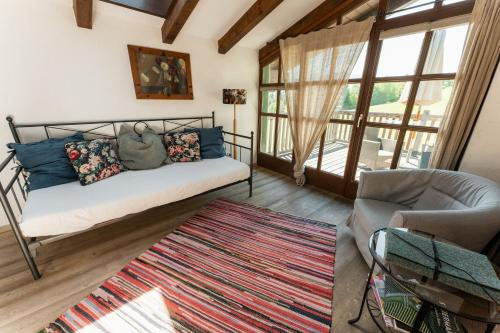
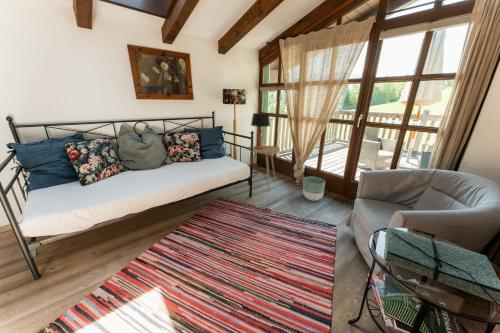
+ side table [245,145,281,192]
+ table lamp [250,112,271,150]
+ planter [302,176,326,202]
